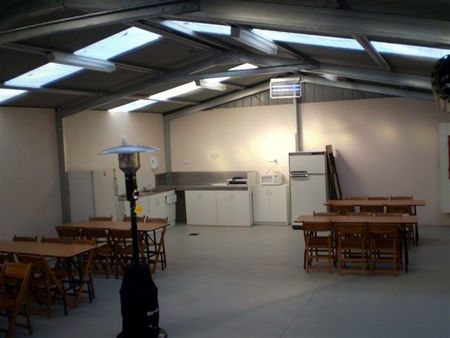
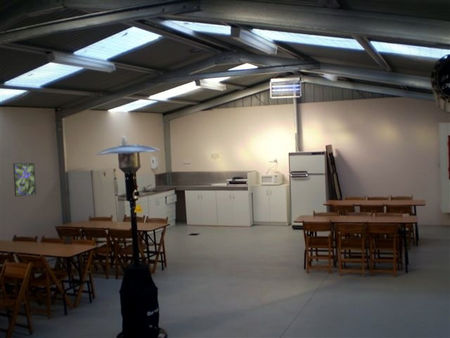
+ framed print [12,162,37,198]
